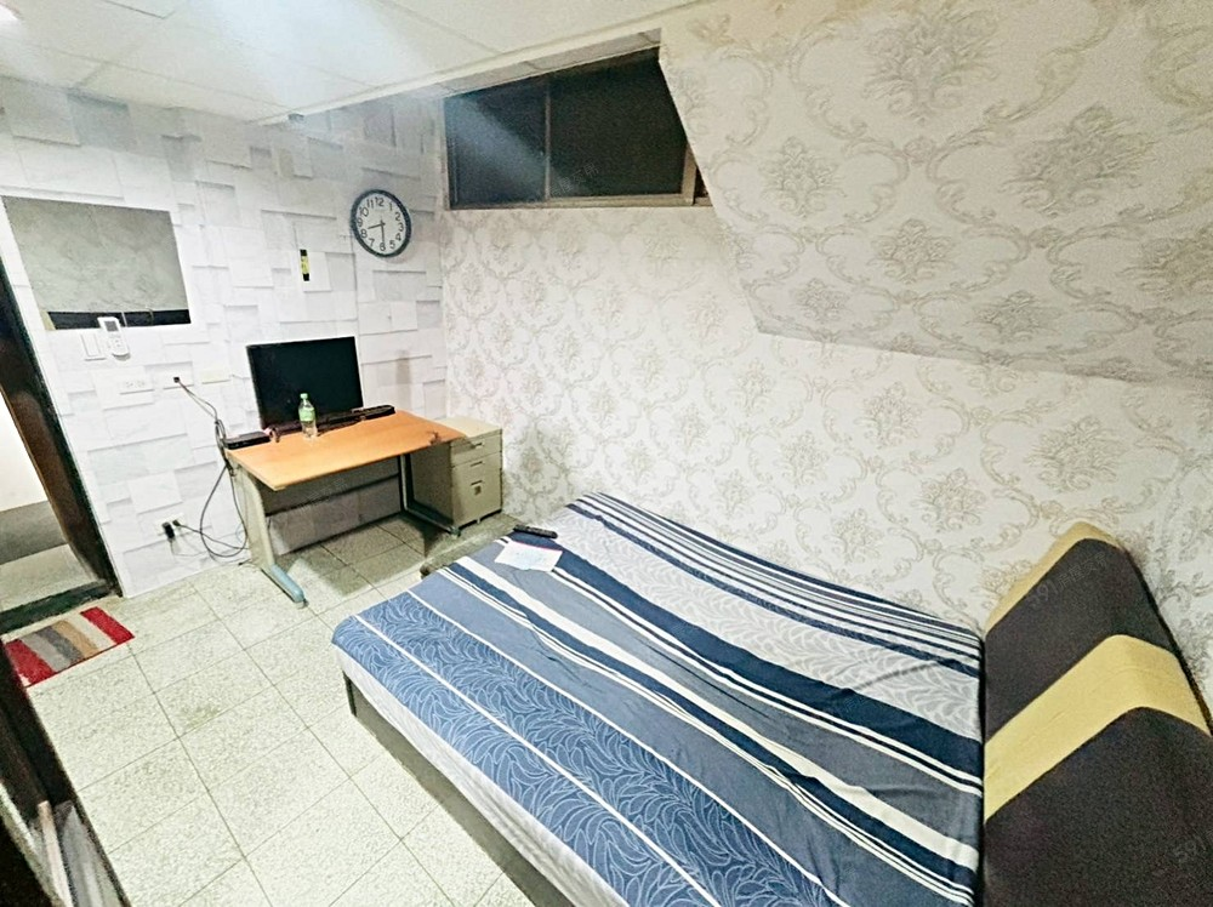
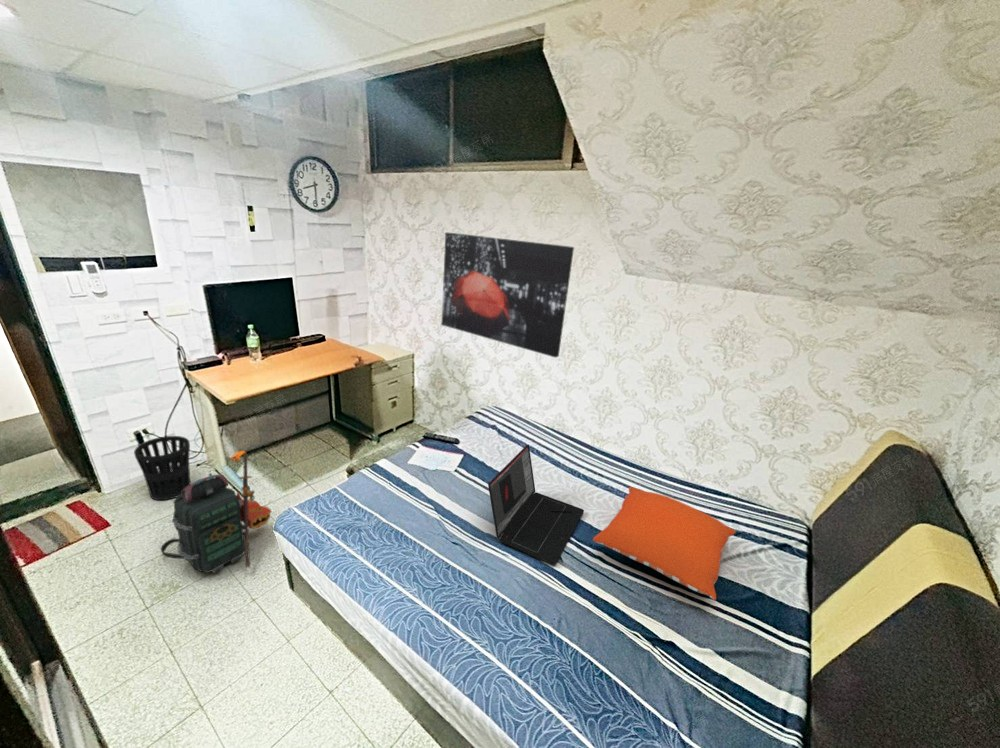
+ laptop [487,444,585,565]
+ backpack [160,450,272,574]
+ wastebasket [133,435,192,501]
+ pillow [592,486,736,601]
+ wall art [440,231,575,359]
